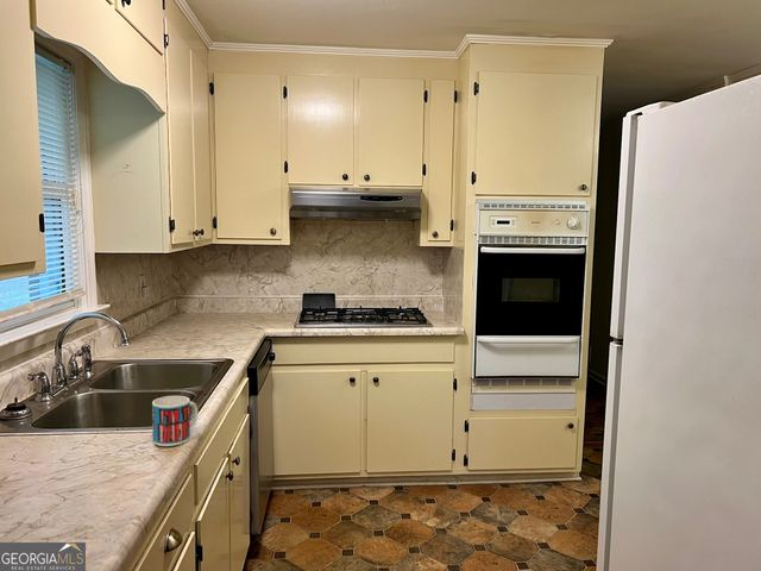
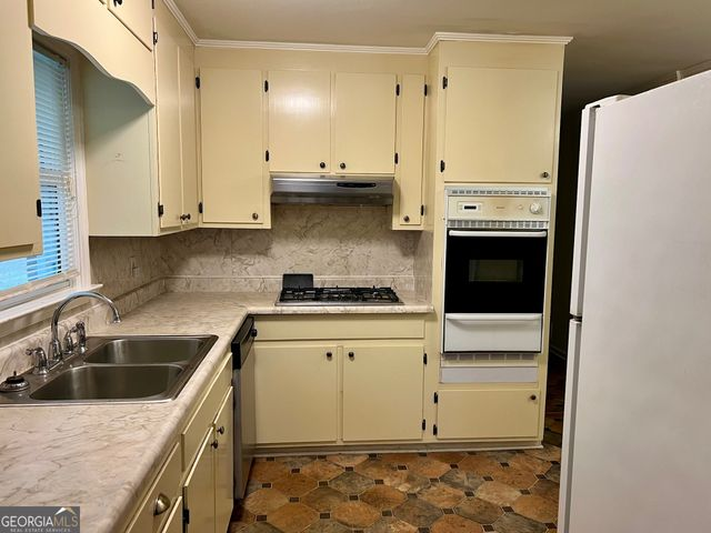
- mug [151,395,199,447]
